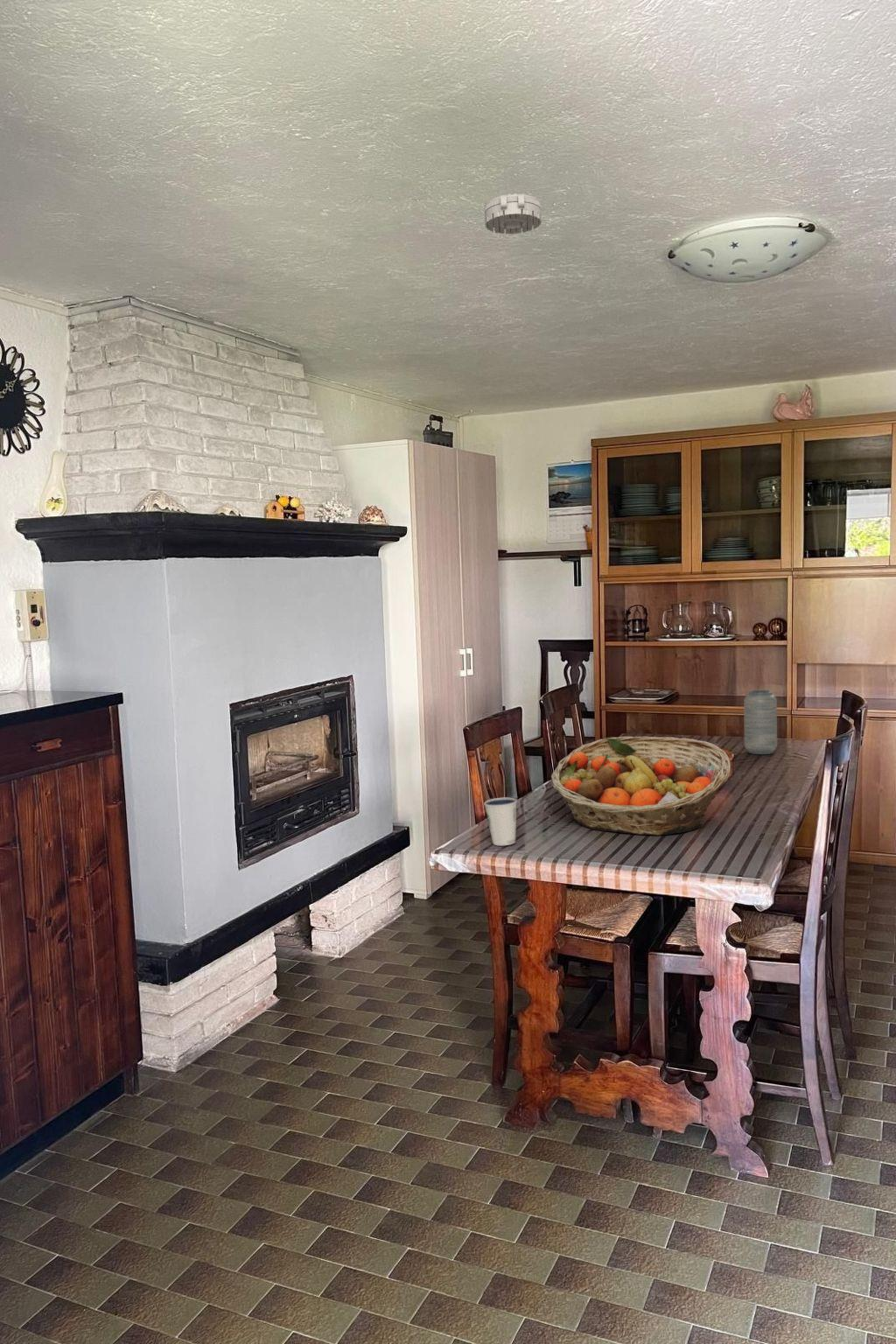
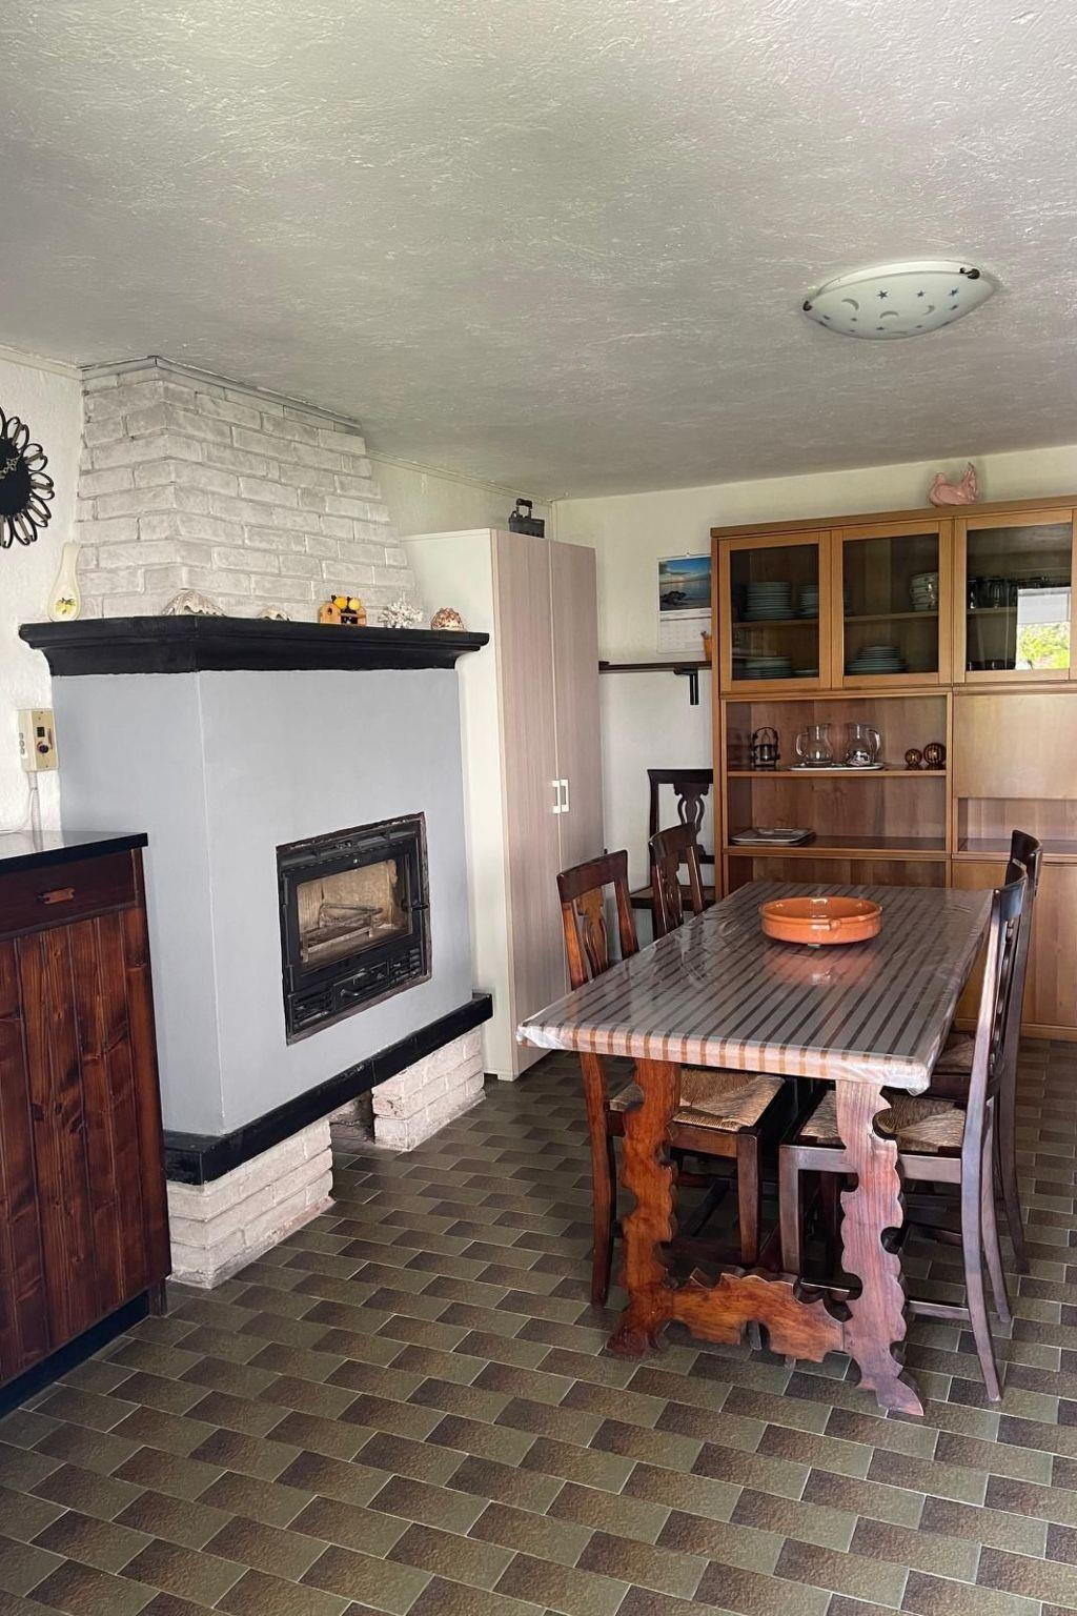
- vase [743,690,778,755]
- smoke detector [484,193,542,235]
- fruit basket [550,736,732,836]
- dixie cup [483,797,518,846]
